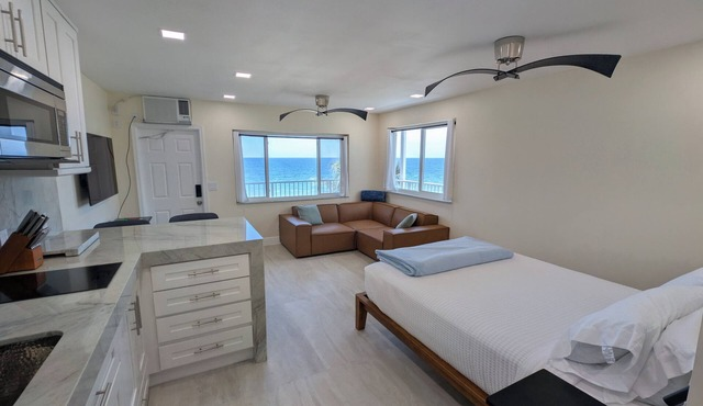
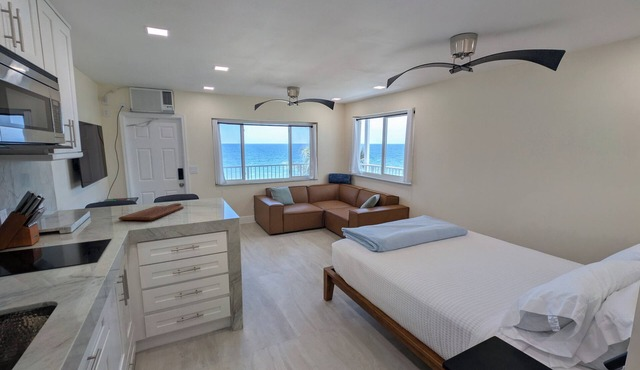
+ cutting board [118,202,185,221]
